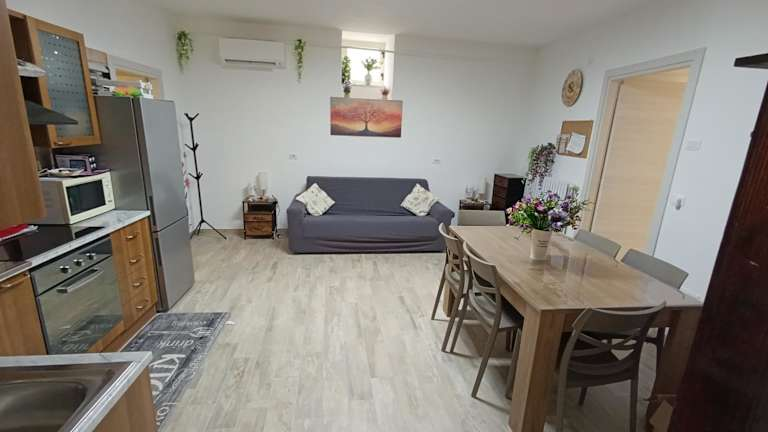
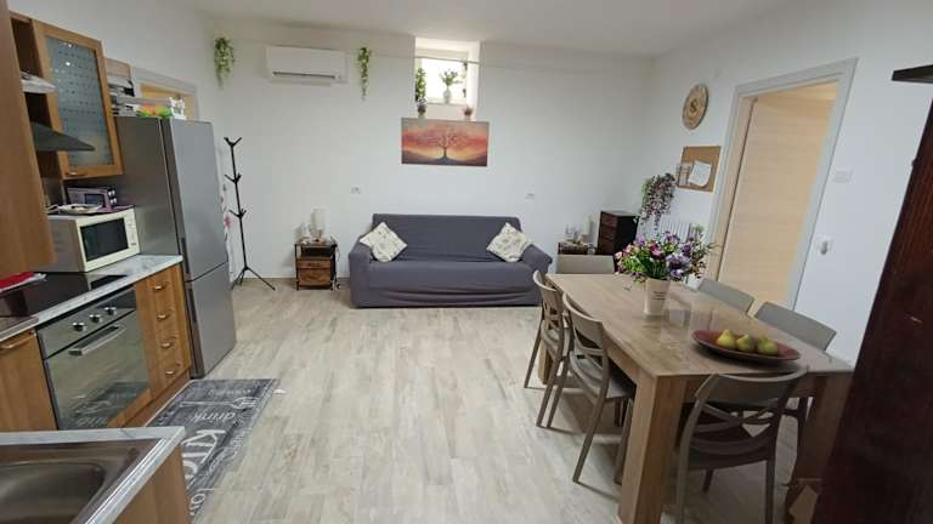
+ fruit bowl [690,328,802,366]
